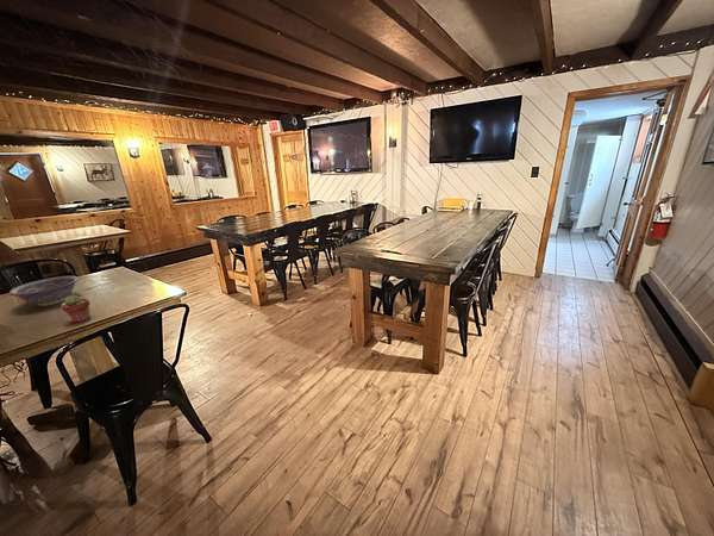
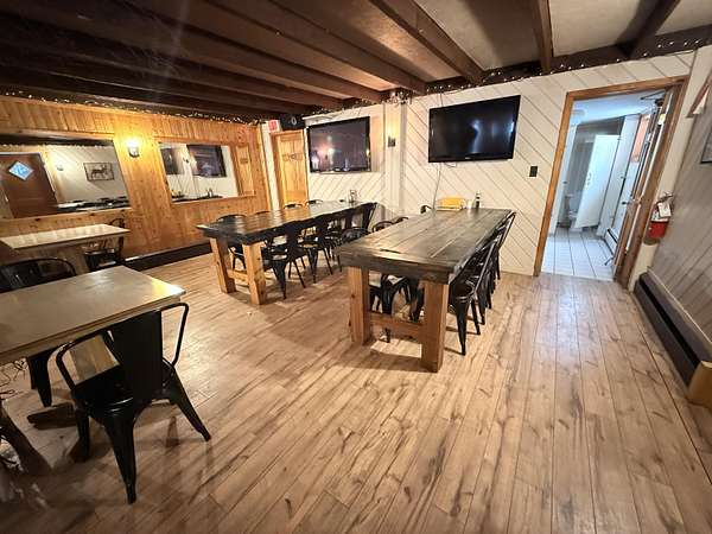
- potted succulent [60,294,92,324]
- decorative bowl [7,275,81,307]
